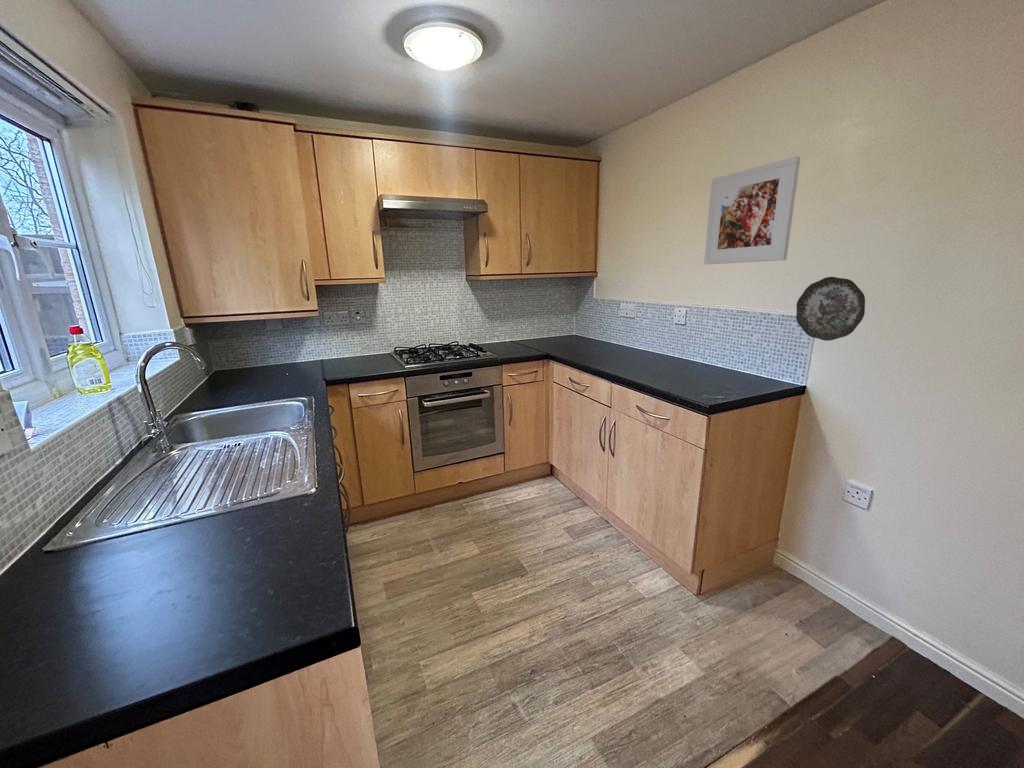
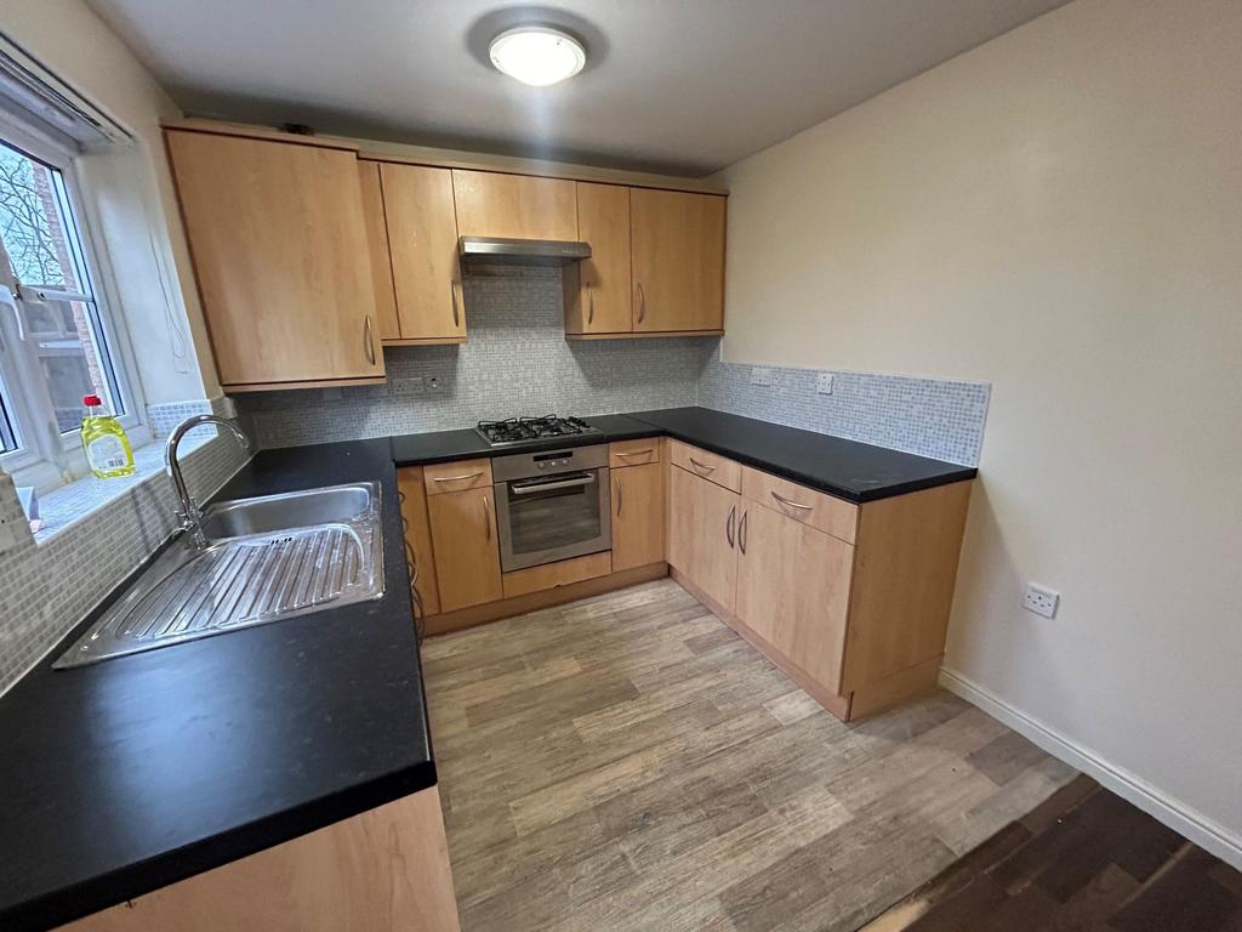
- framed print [703,156,801,265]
- decorative plate [795,276,866,342]
